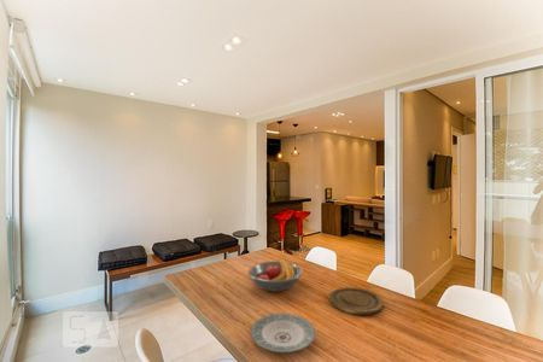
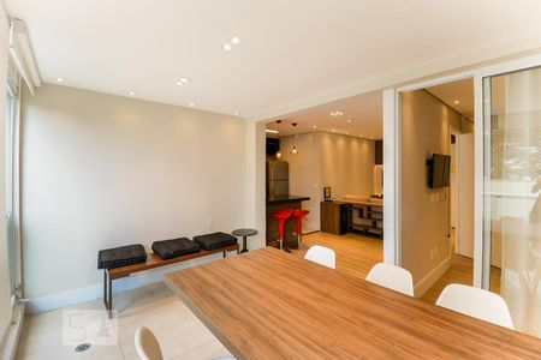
- plate [328,286,385,316]
- fruit bowl [247,258,304,292]
- plate [250,313,316,354]
